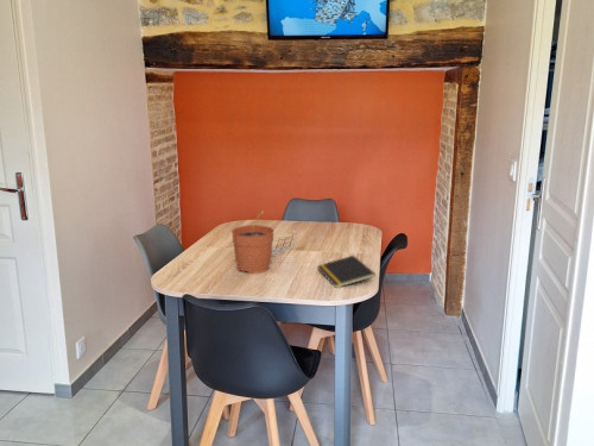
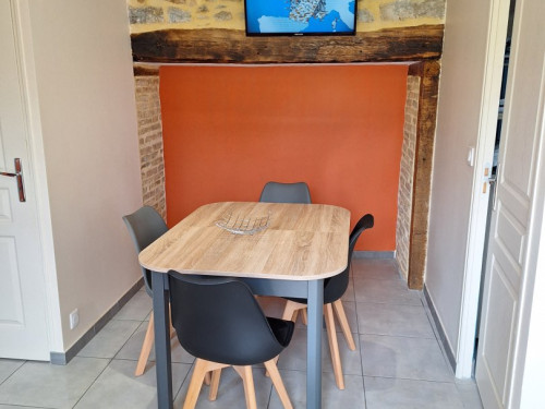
- plant pot [230,209,276,275]
- notepad [316,255,377,289]
